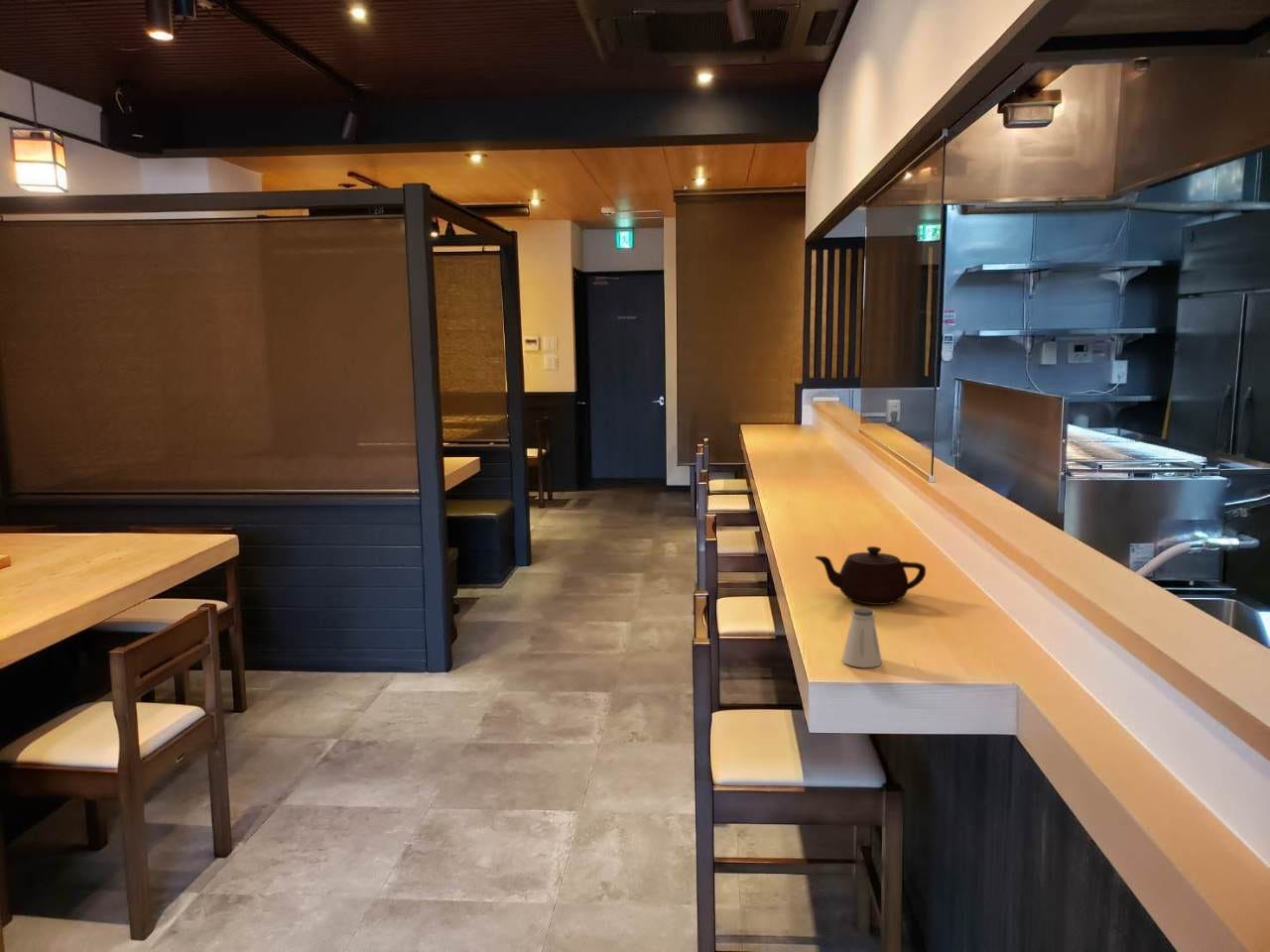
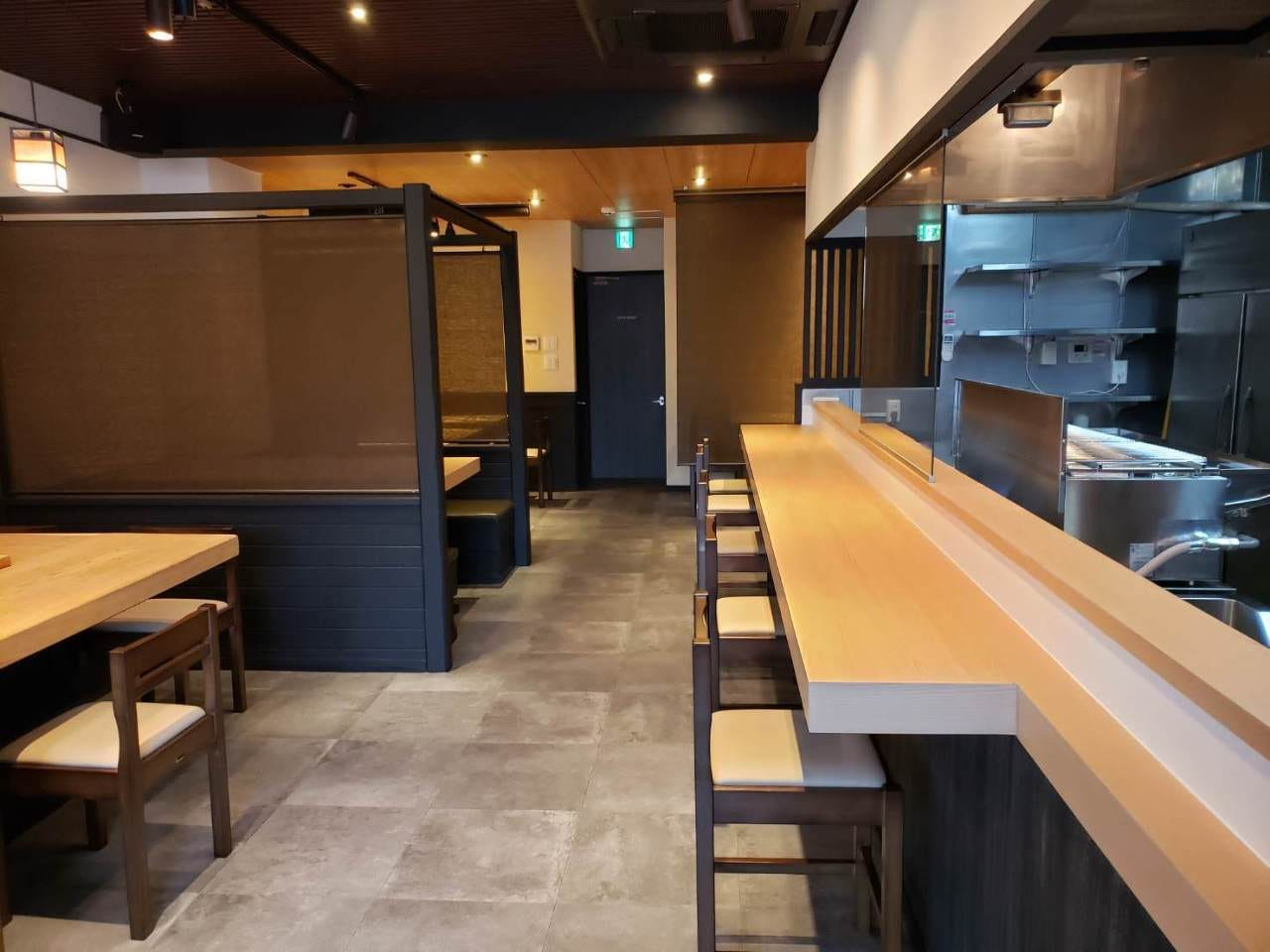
- teapot [815,545,927,606]
- saltshaker [841,606,883,668]
